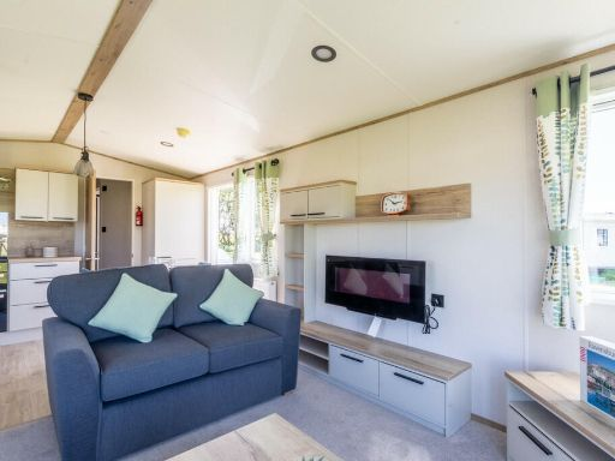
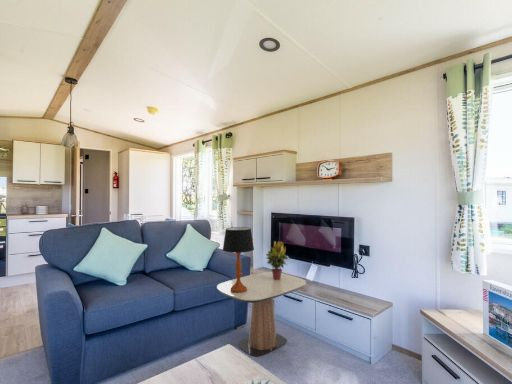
+ side table [216,271,307,357]
+ table lamp [222,226,255,293]
+ potted plant [265,240,289,280]
